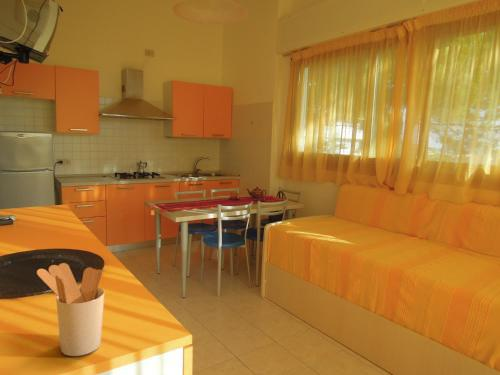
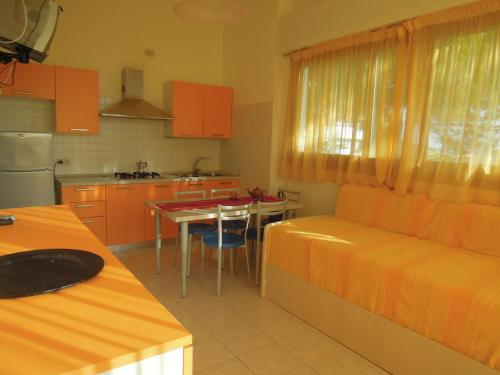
- utensil holder [36,262,105,357]
